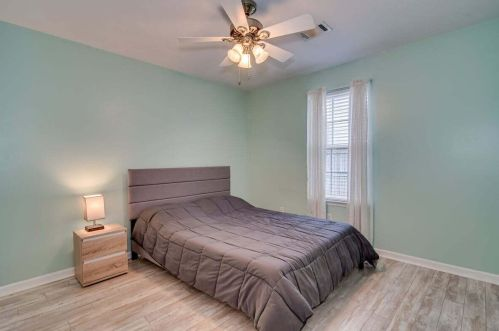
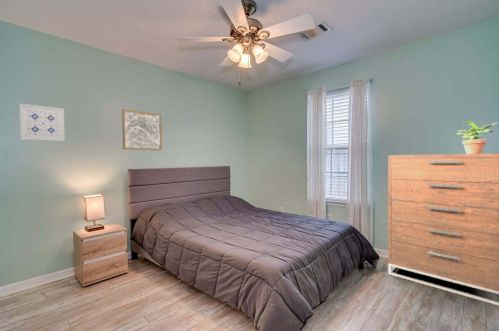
+ wall art [121,108,163,151]
+ potted plant [456,120,498,154]
+ wall art [18,103,66,142]
+ dresser [387,152,499,306]
